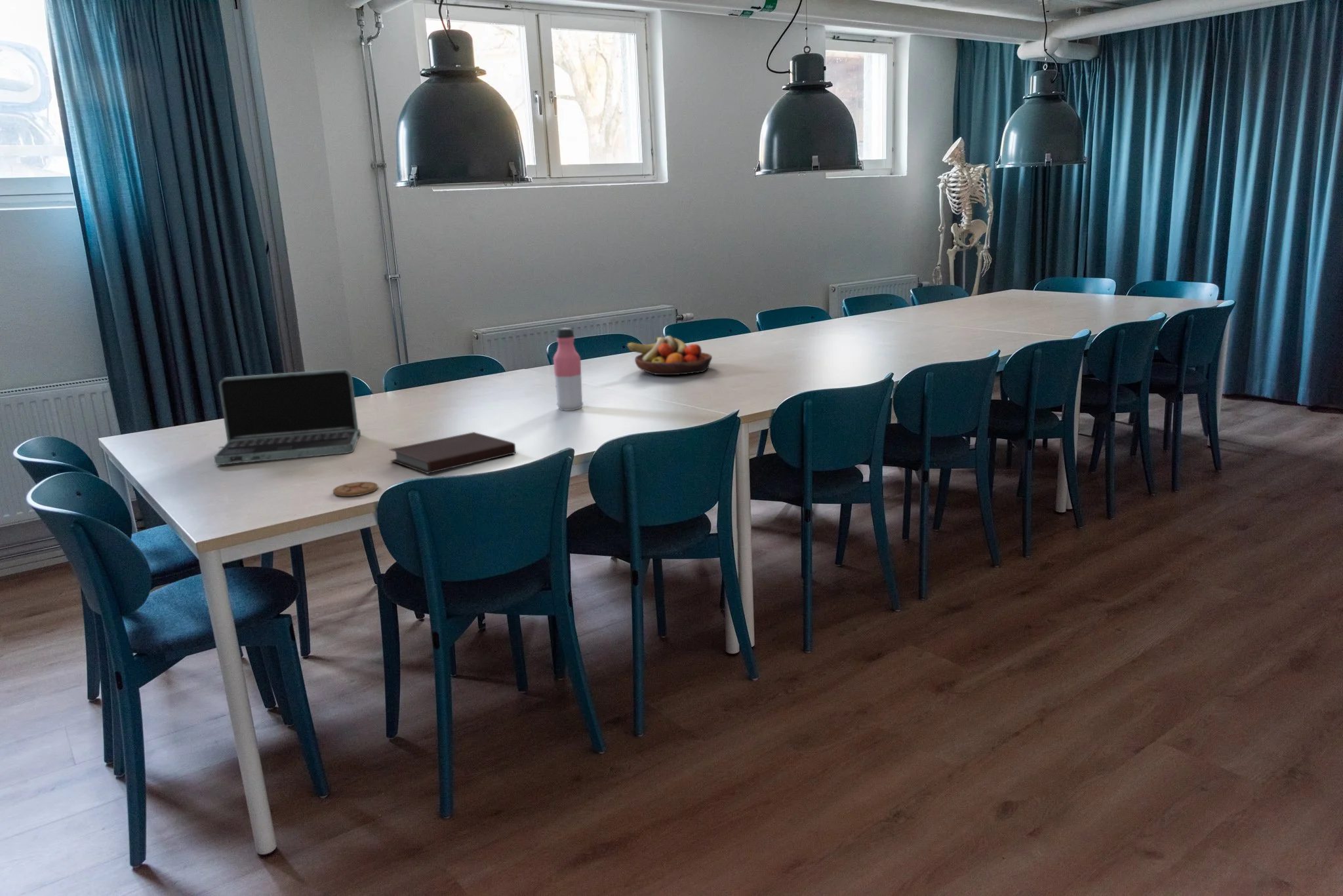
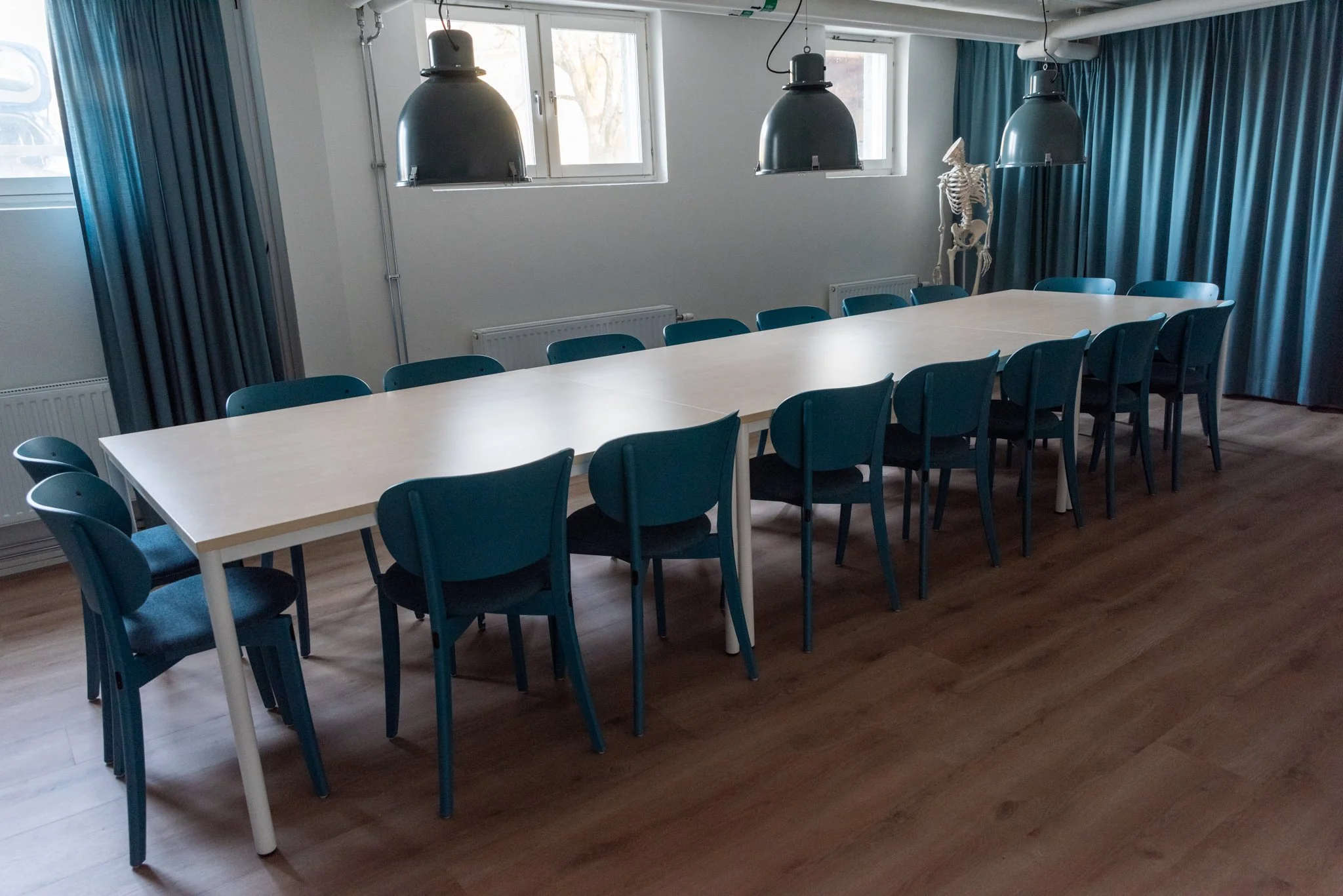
- coaster [332,481,378,497]
- notebook [389,431,517,474]
- fruit bowl [626,335,713,376]
- water bottle [552,327,584,411]
- laptop [213,368,361,465]
